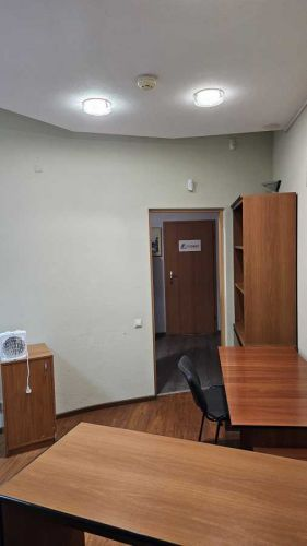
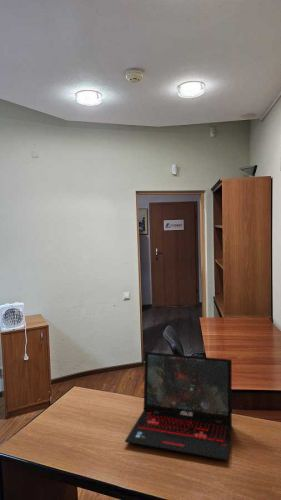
+ laptop [124,351,233,462]
